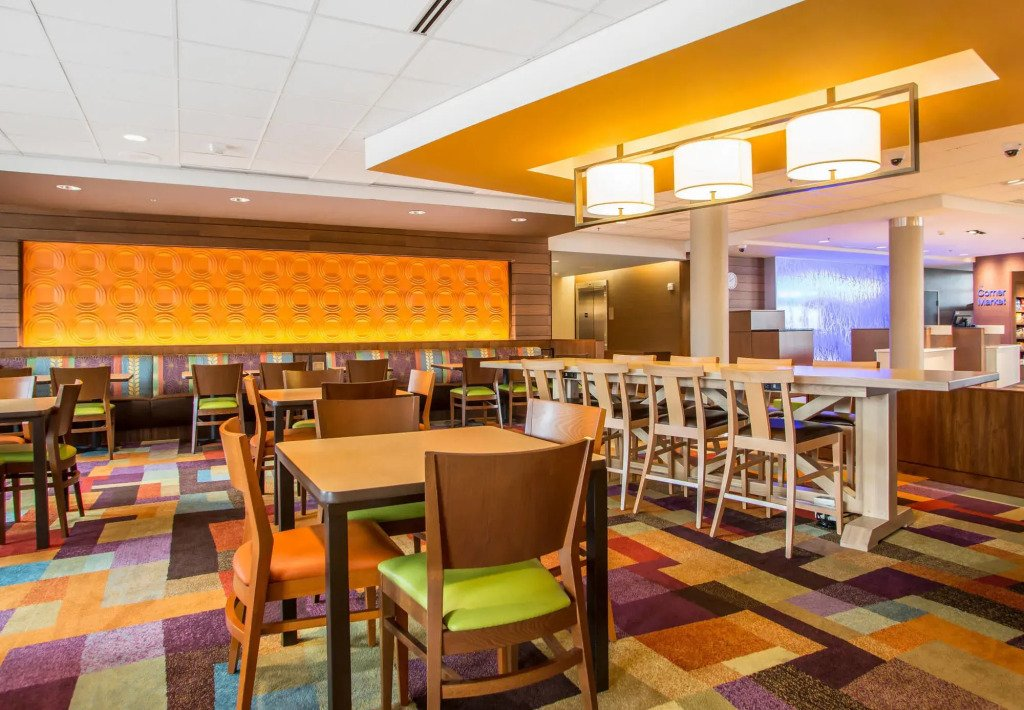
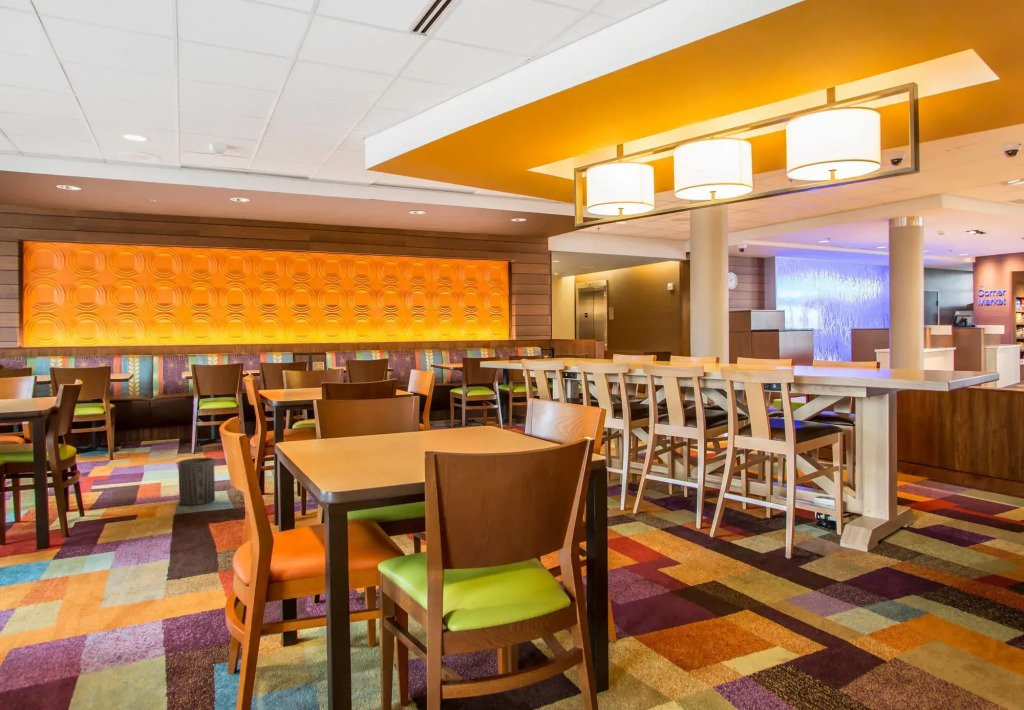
+ trash can [178,457,216,506]
